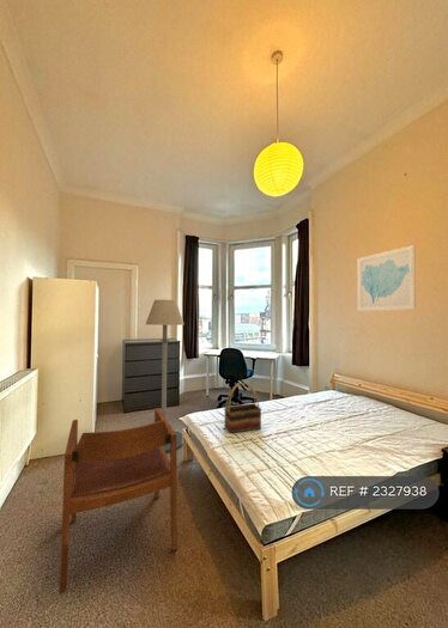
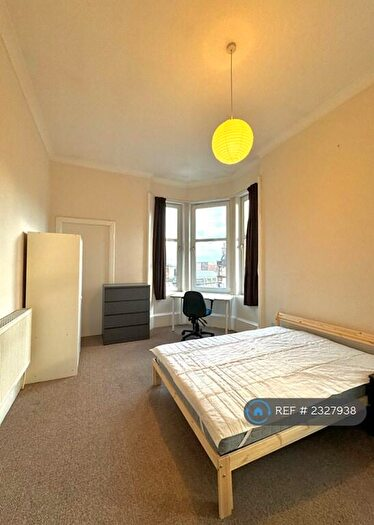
- floor lamp [145,299,184,453]
- wall art [356,244,417,312]
- armchair [59,407,178,596]
- woven basket [223,382,262,434]
